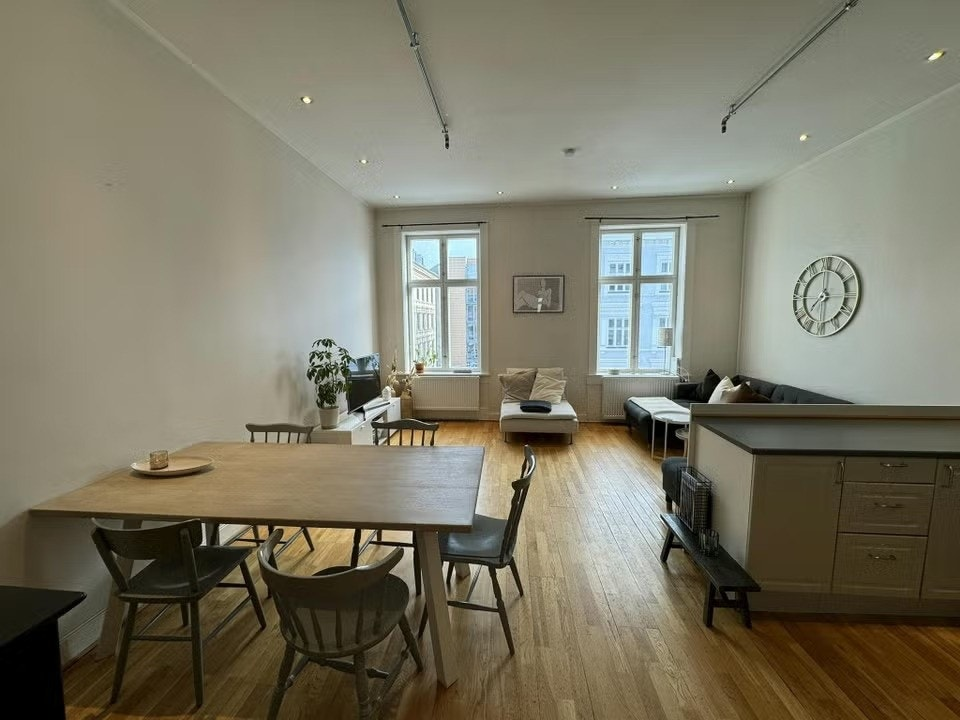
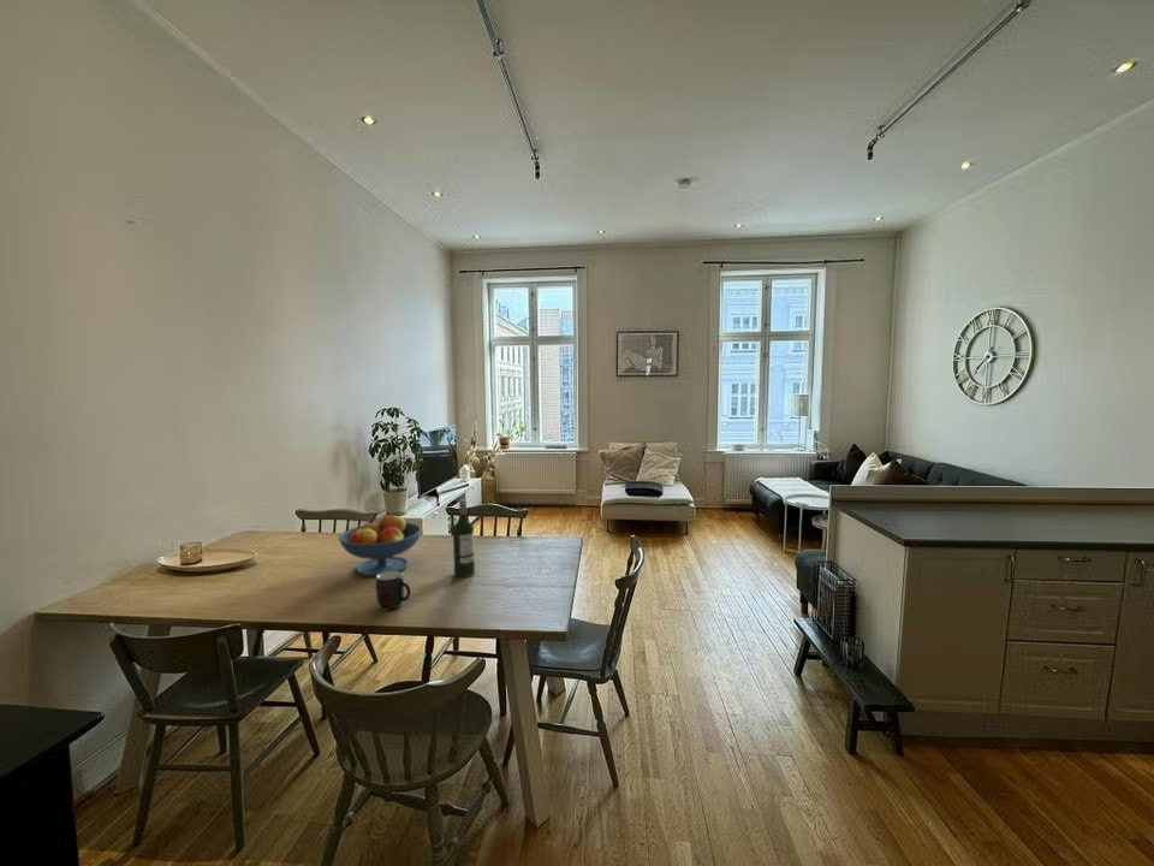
+ fruit bowl [338,511,423,577]
+ wine bottle [452,498,476,579]
+ mug [375,570,412,611]
